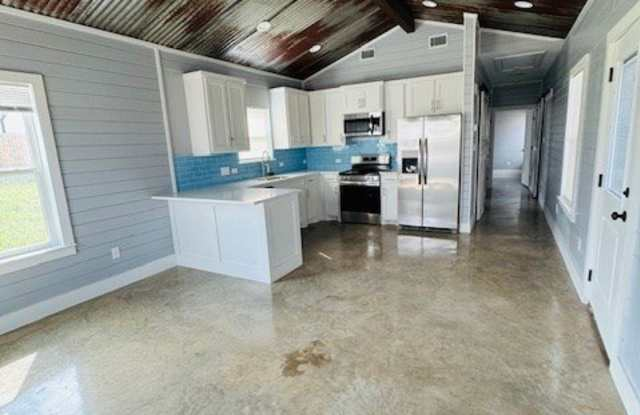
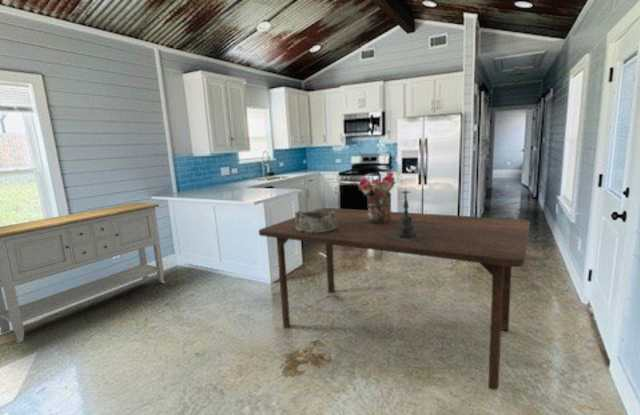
+ sideboard [0,202,166,344]
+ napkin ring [293,208,337,233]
+ bouquet [357,170,397,223]
+ dining table [258,207,531,391]
+ candle holder [390,183,424,241]
